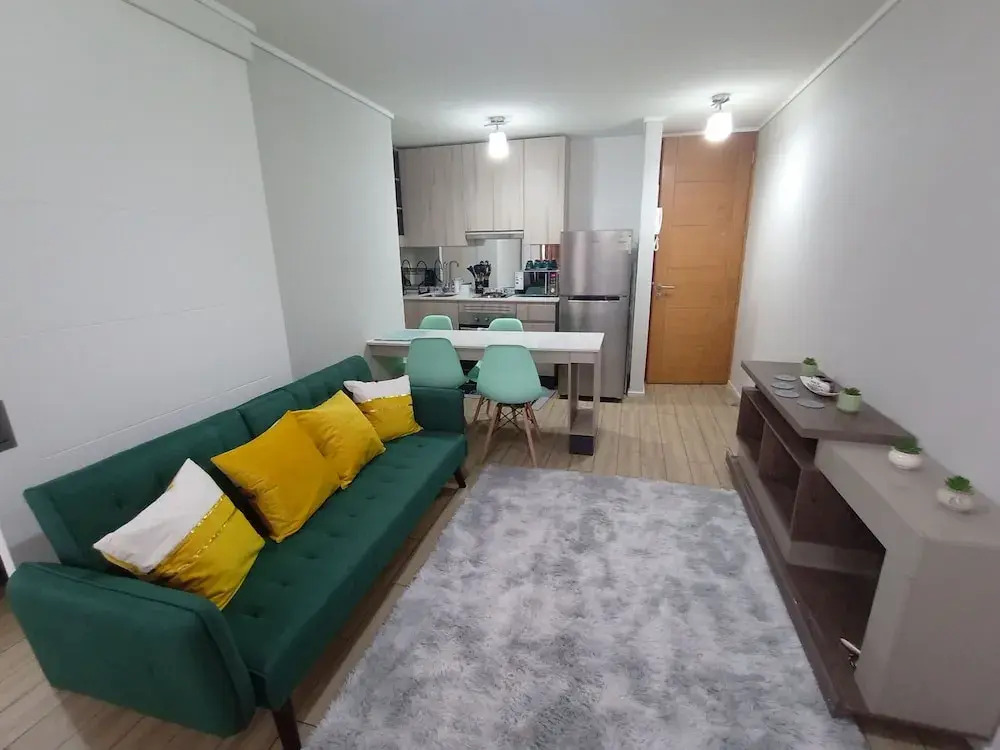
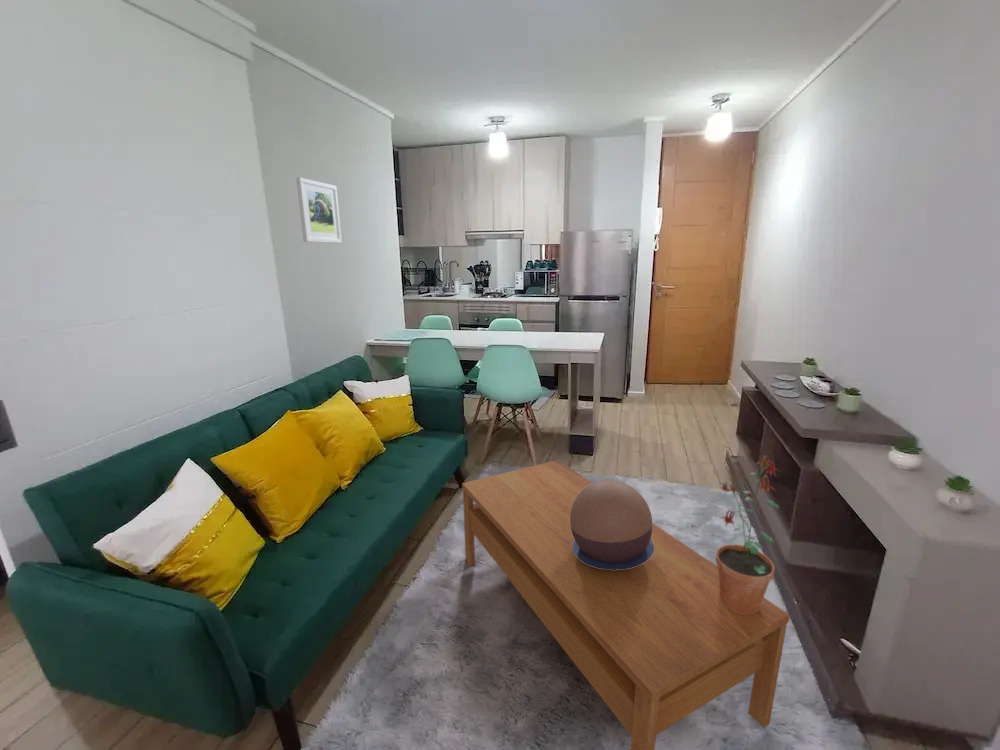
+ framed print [295,176,343,244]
+ coffee table [461,459,791,750]
+ decorative bowl [570,478,654,570]
+ potted plant [715,454,780,614]
